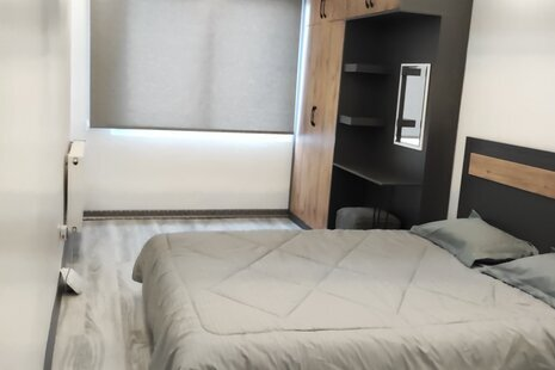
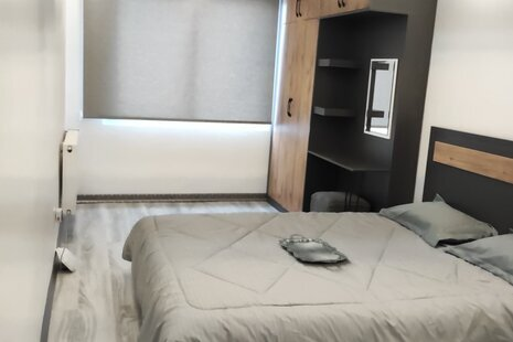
+ serving tray [278,233,349,264]
